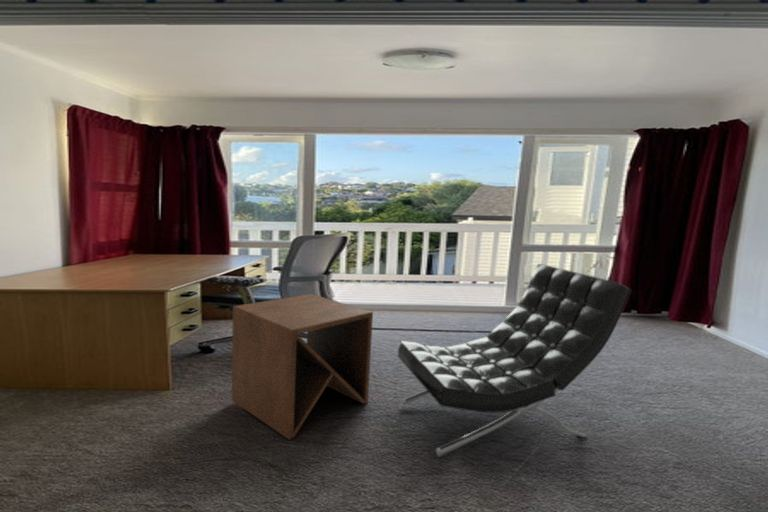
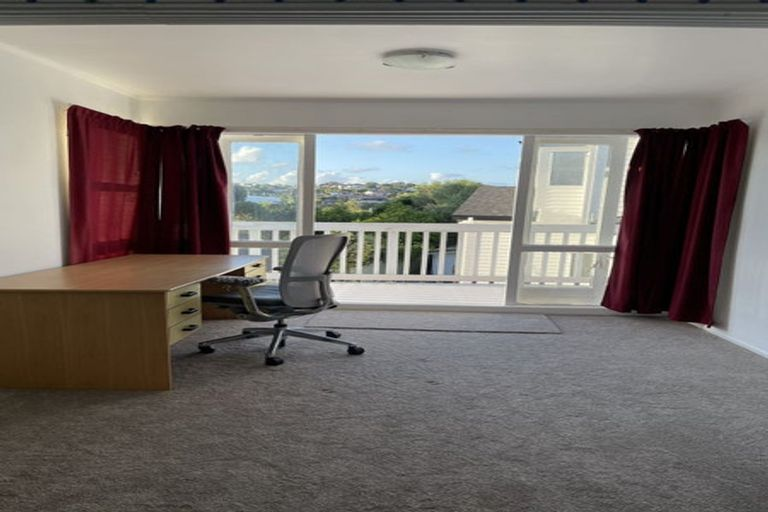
- lounge chair [396,263,632,458]
- side table [231,293,374,441]
